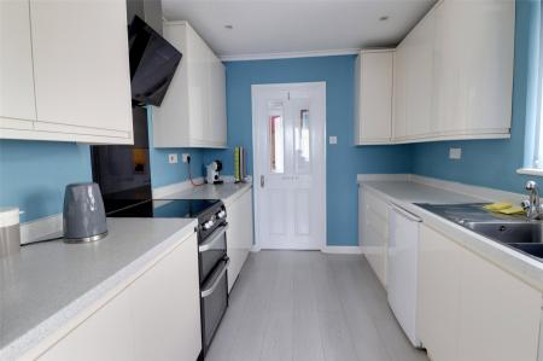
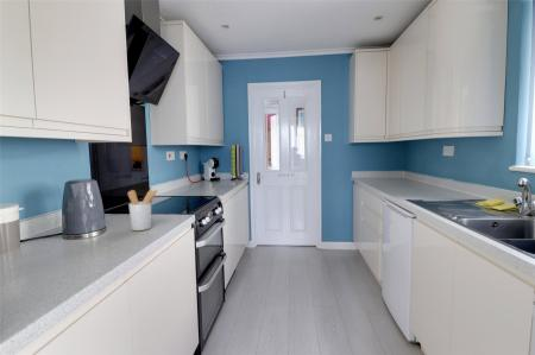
+ utensil holder [127,189,158,232]
